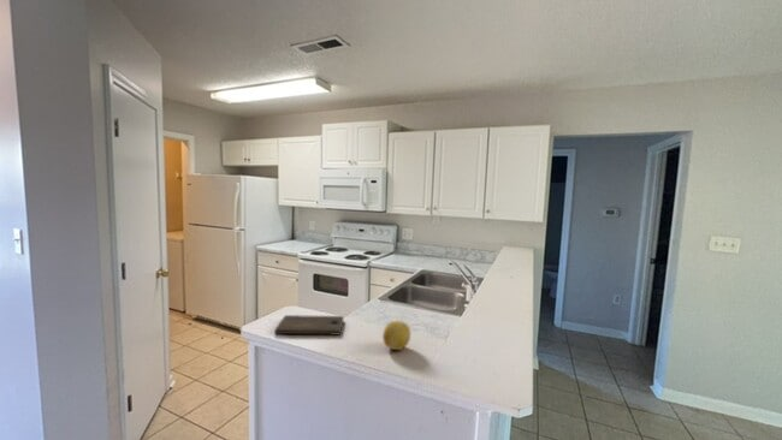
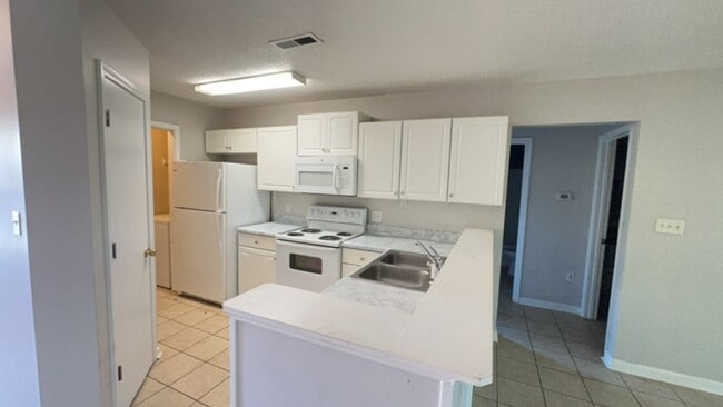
- cutting board [273,314,345,337]
- fruit [381,320,411,351]
